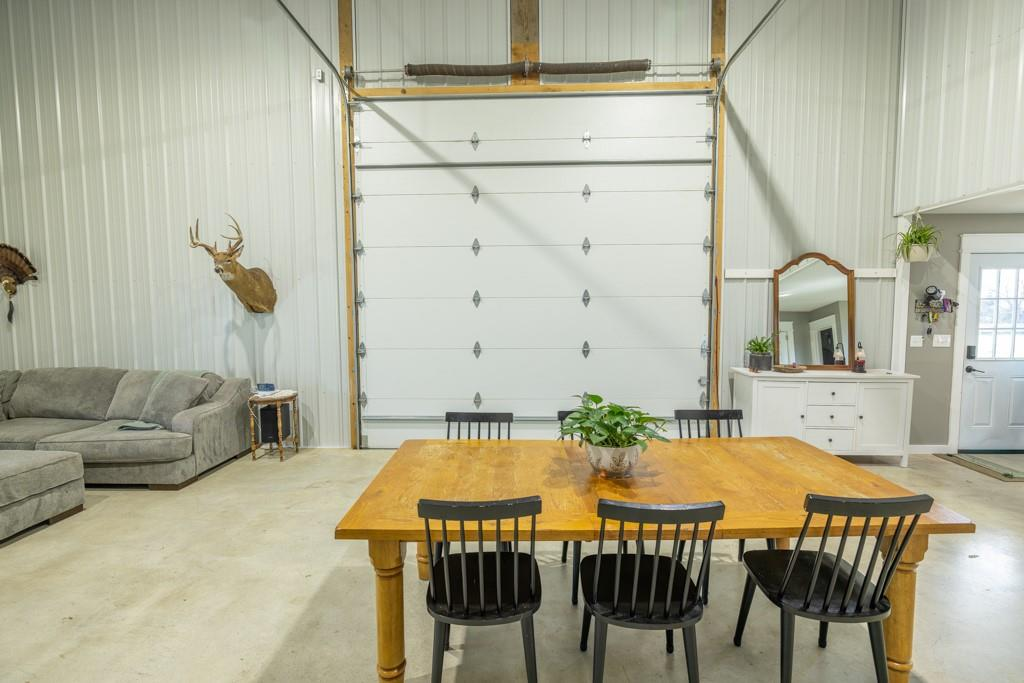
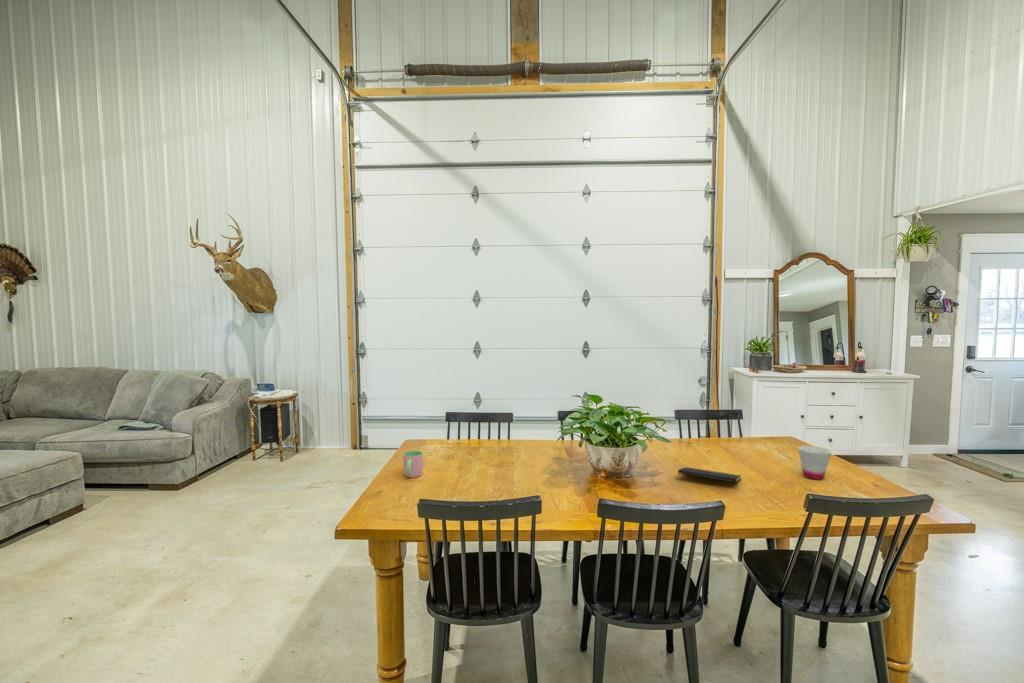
+ notepad [677,466,742,490]
+ cup [797,445,832,481]
+ cup [402,450,424,479]
